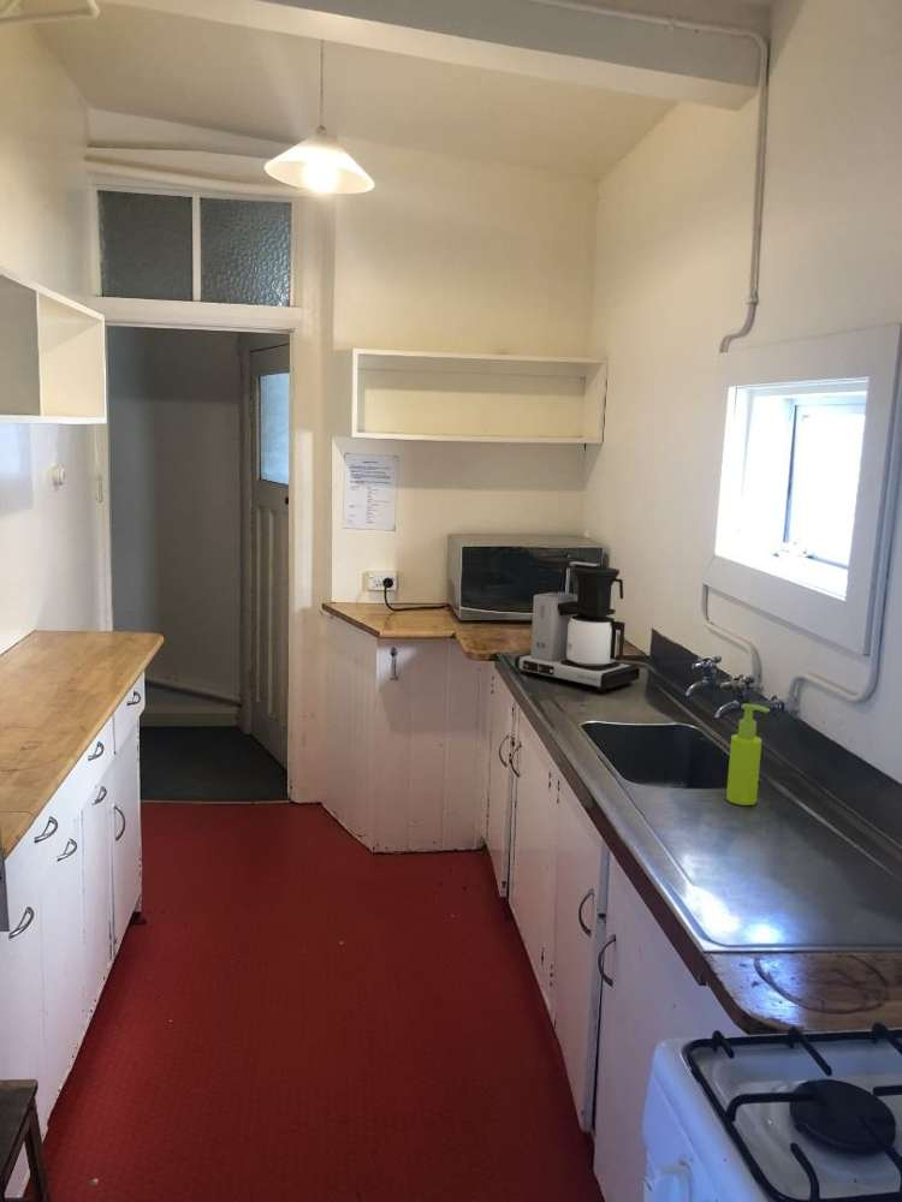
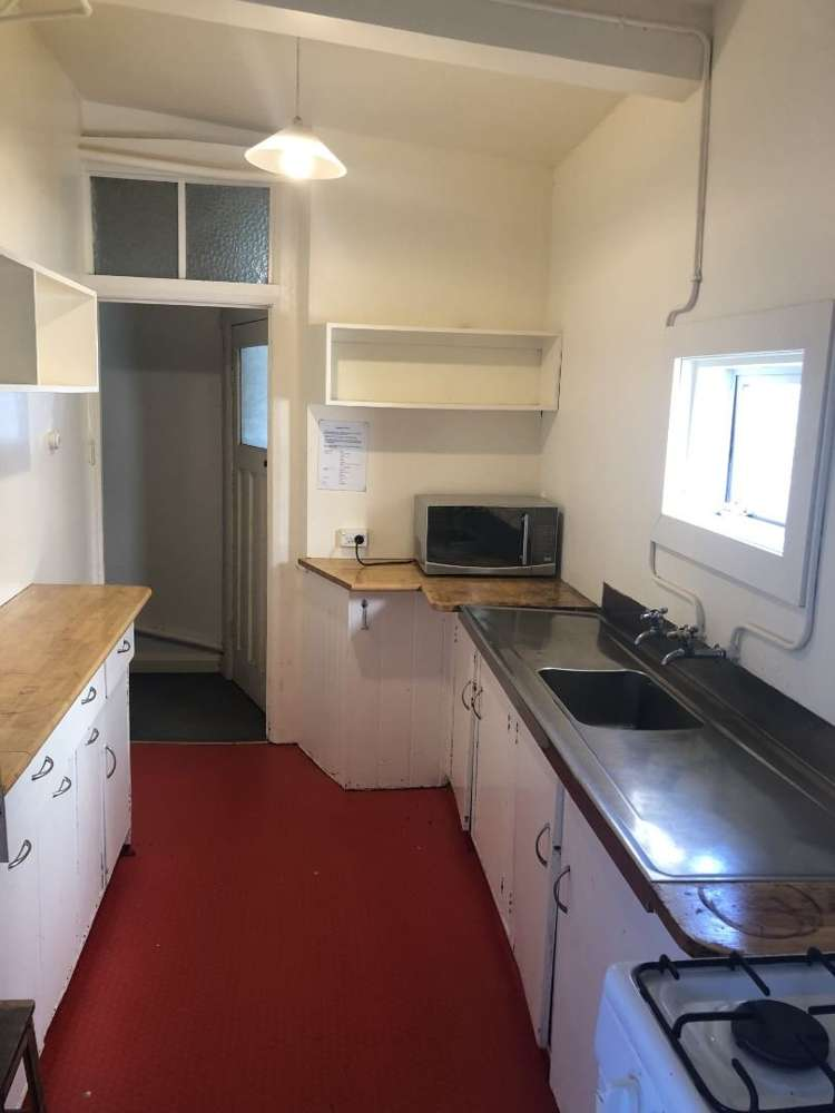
- coffee maker [514,554,641,692]
- soap dispenser [725,702,772,807]
